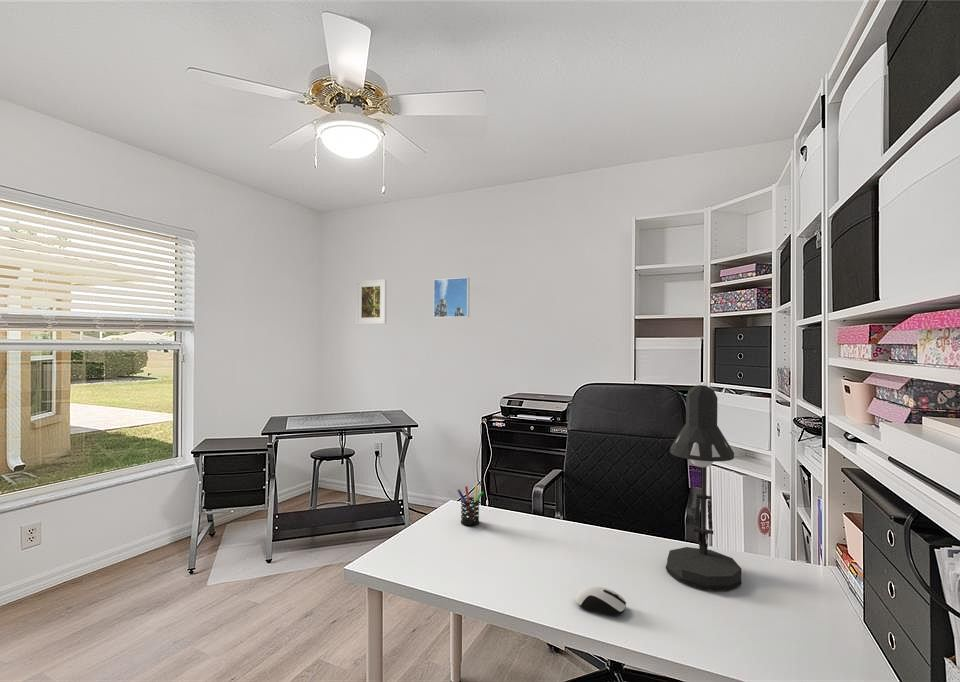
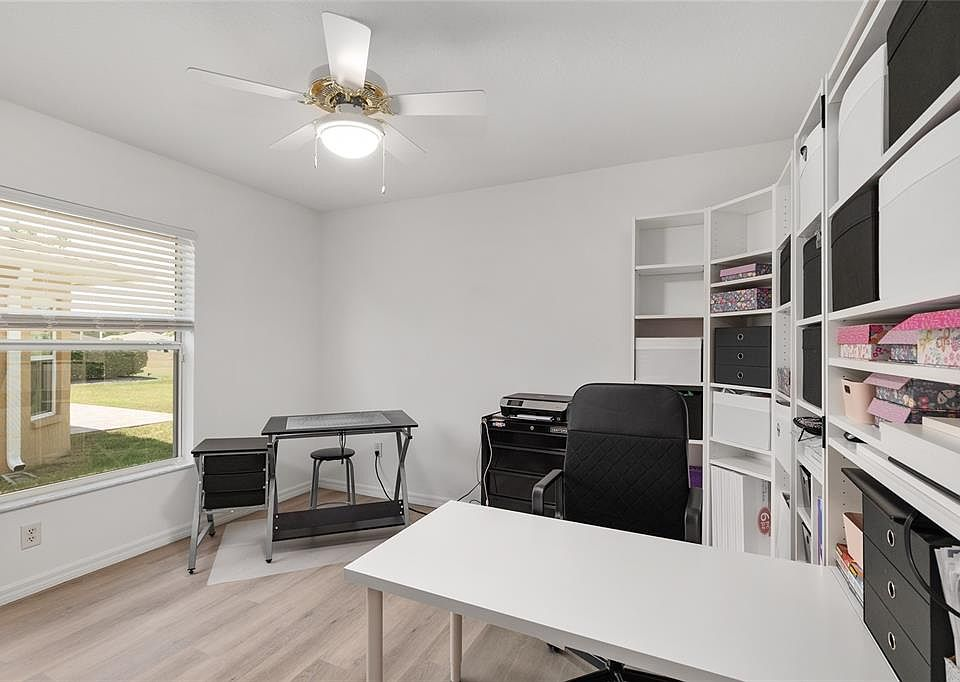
- pen holder [456,484,484,526]
- computer mouse [574,586,627,617]
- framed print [433,277,470,319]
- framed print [355,278,388,325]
- desk lamp [665,384,742,592]
